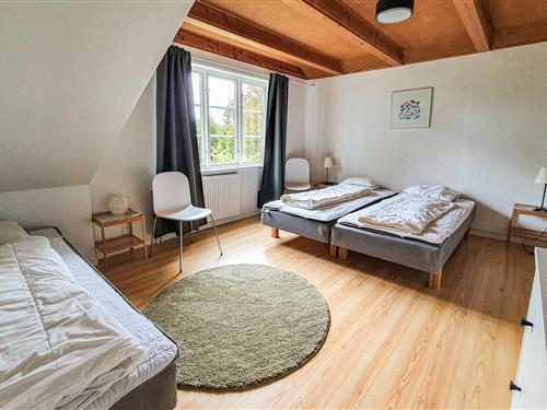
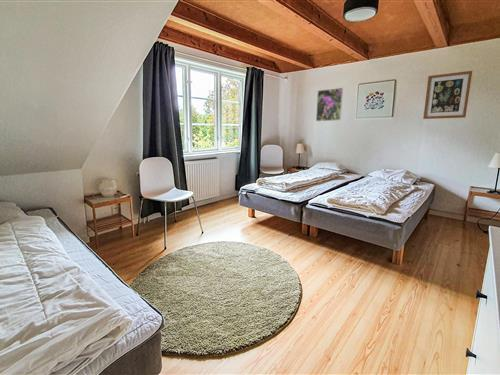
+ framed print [315,87,344,122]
+ wall art [422,70,473,120]
